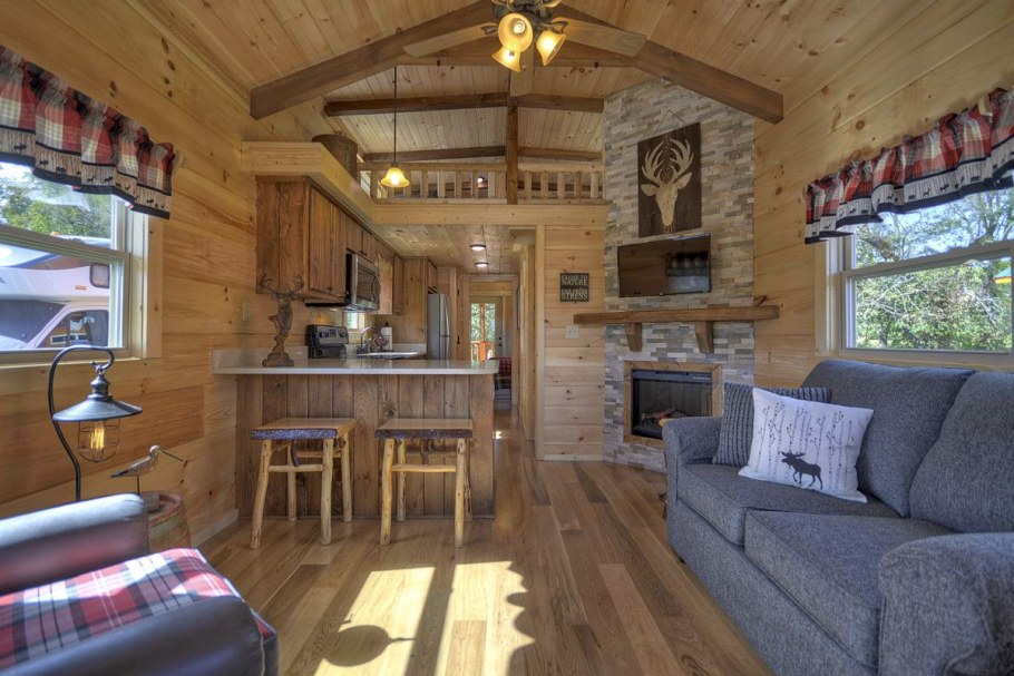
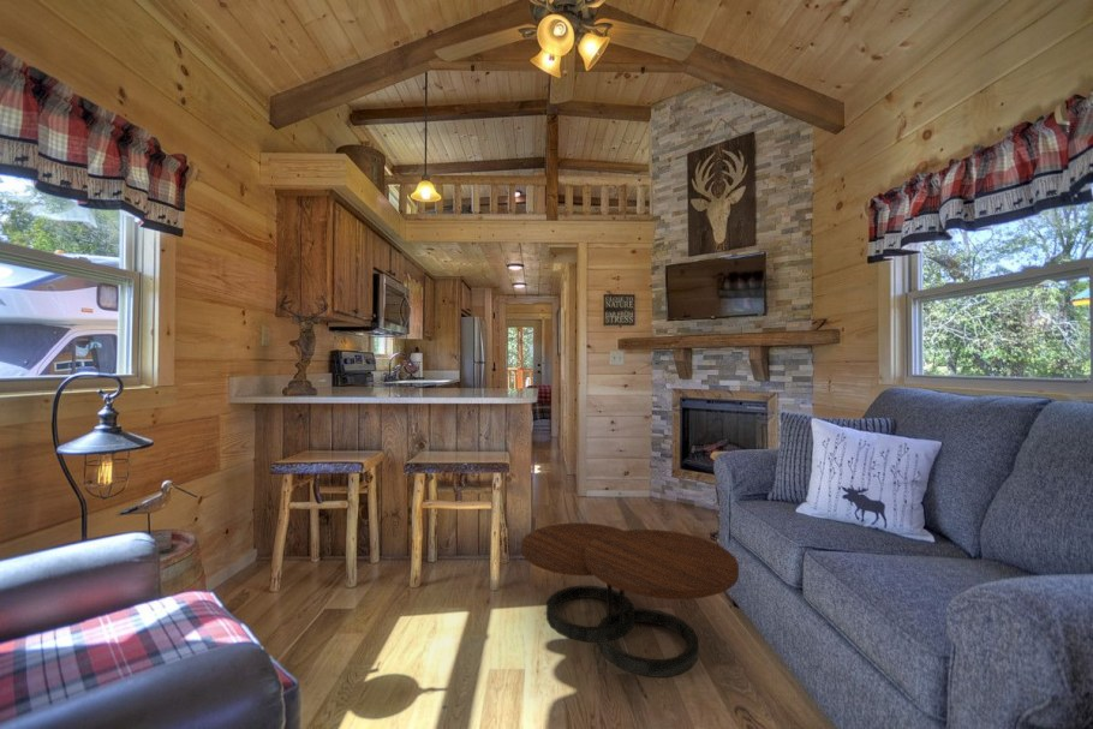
+ coffee table [520,521,740,679]
